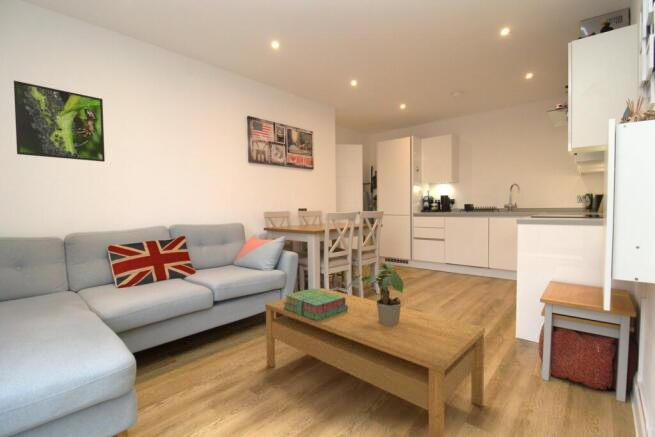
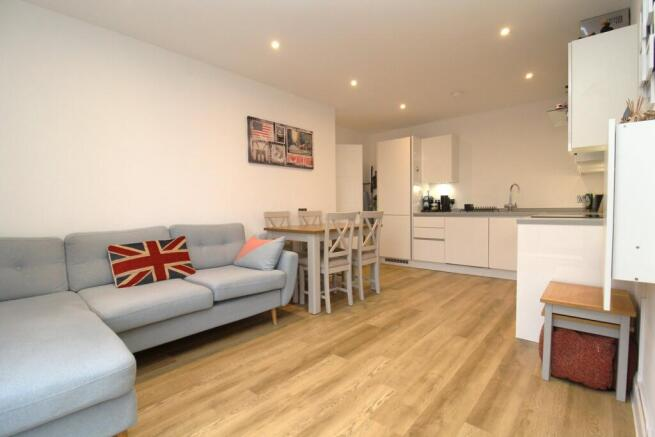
- coffee table [264,287,486,437]
- stack of books [284,287,348,321]
- potted plant [347,261,405,326]
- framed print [13,80,106,163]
